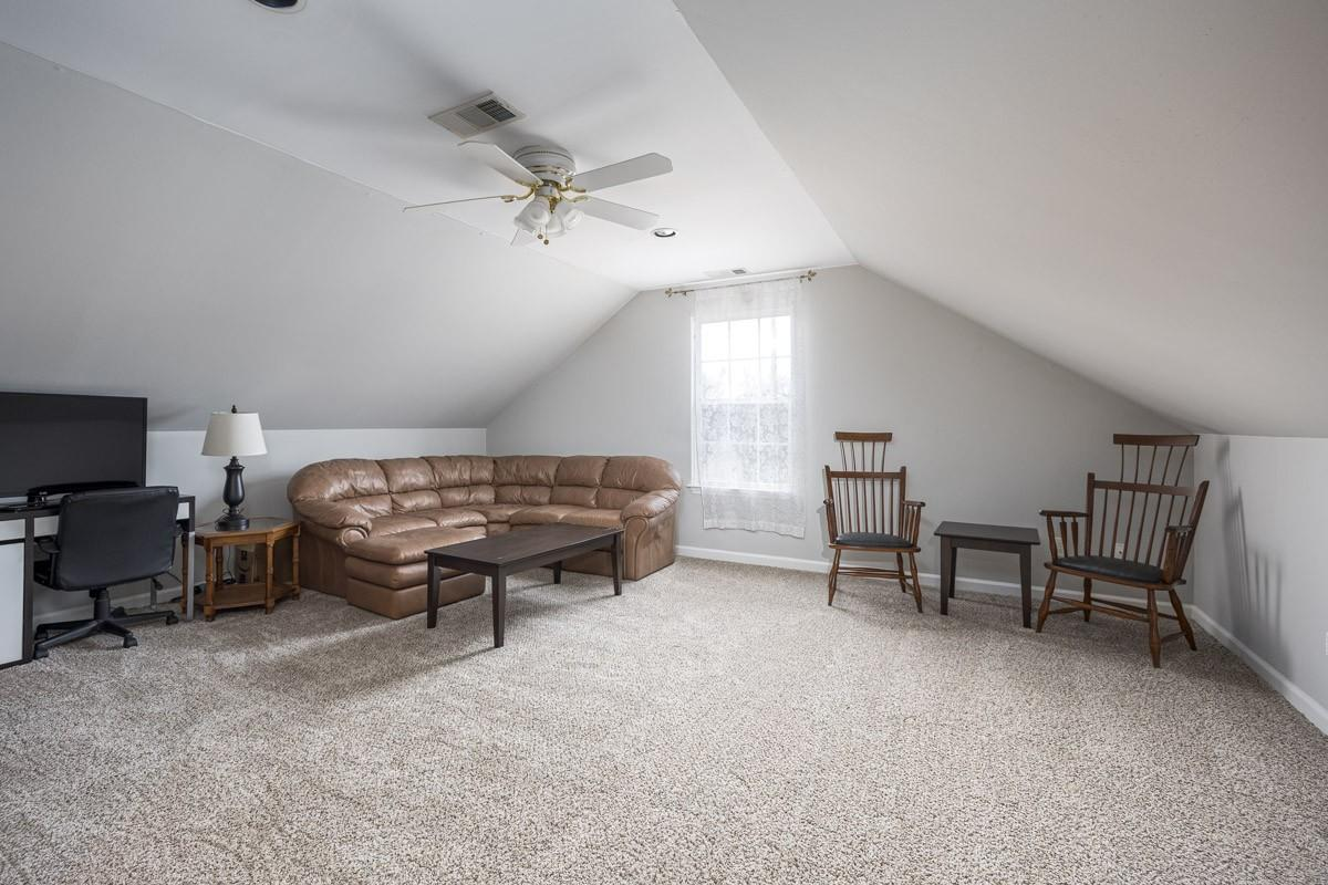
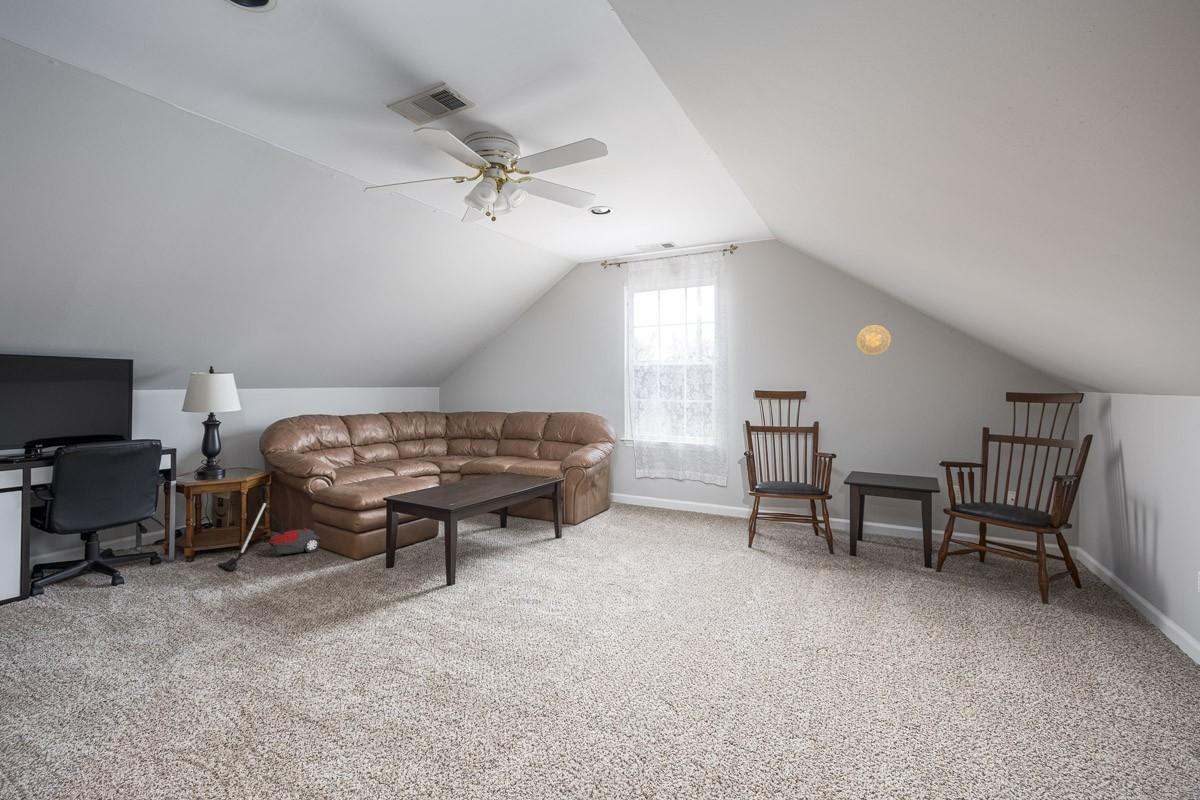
+ decorative plate [856,324,892,356]
+ vacuum cleaner [217,485,322,571]
